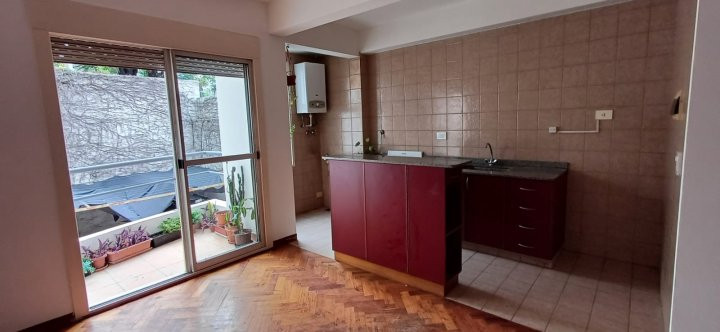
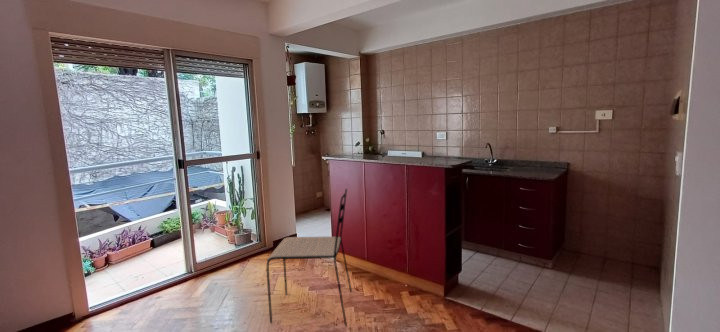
+ dining chair [266,188,353,327]
